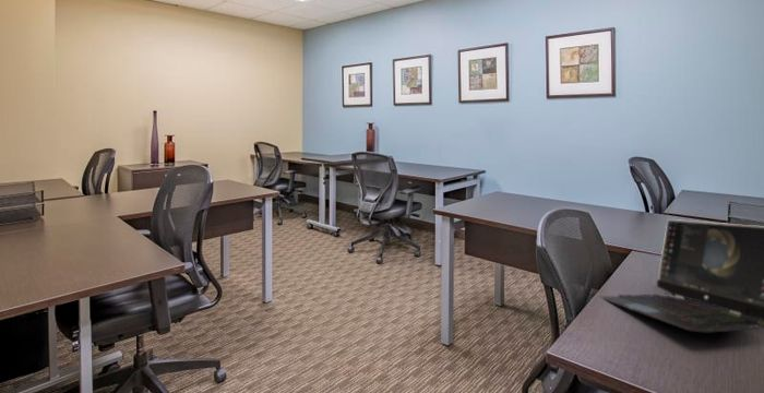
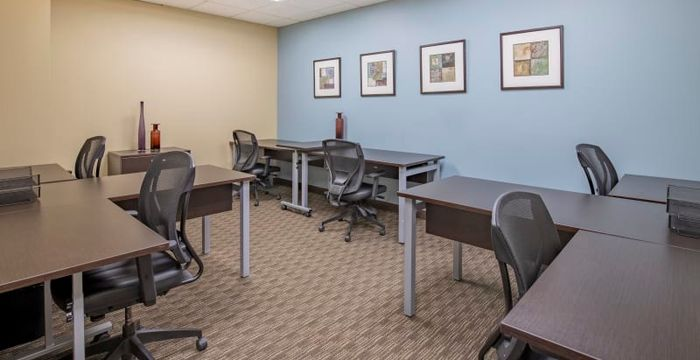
- laptop computer [599,218,764,334]
